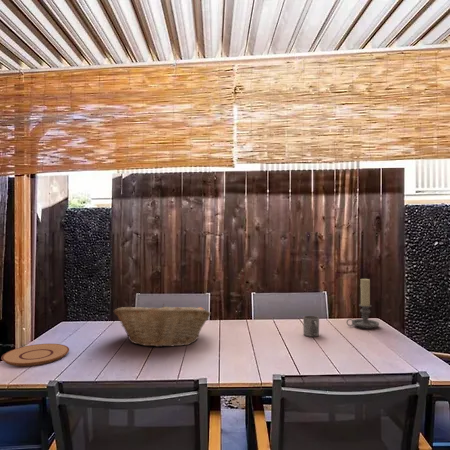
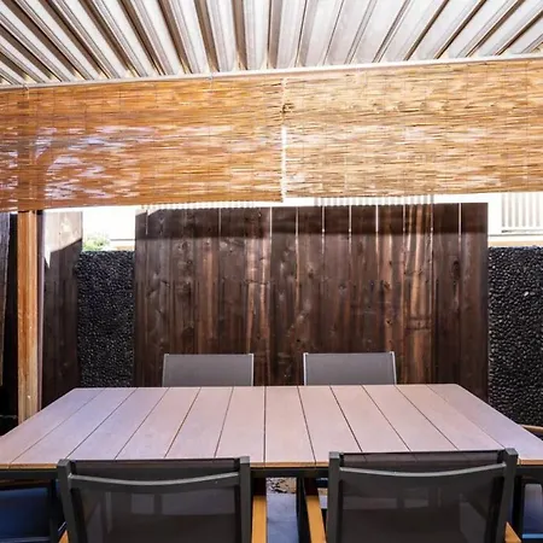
- candle holder [346,278,380,329]
- plate [0,343,70,367]
- fruit basket [113,302,211,348]
- mug [302,315,320,338]
